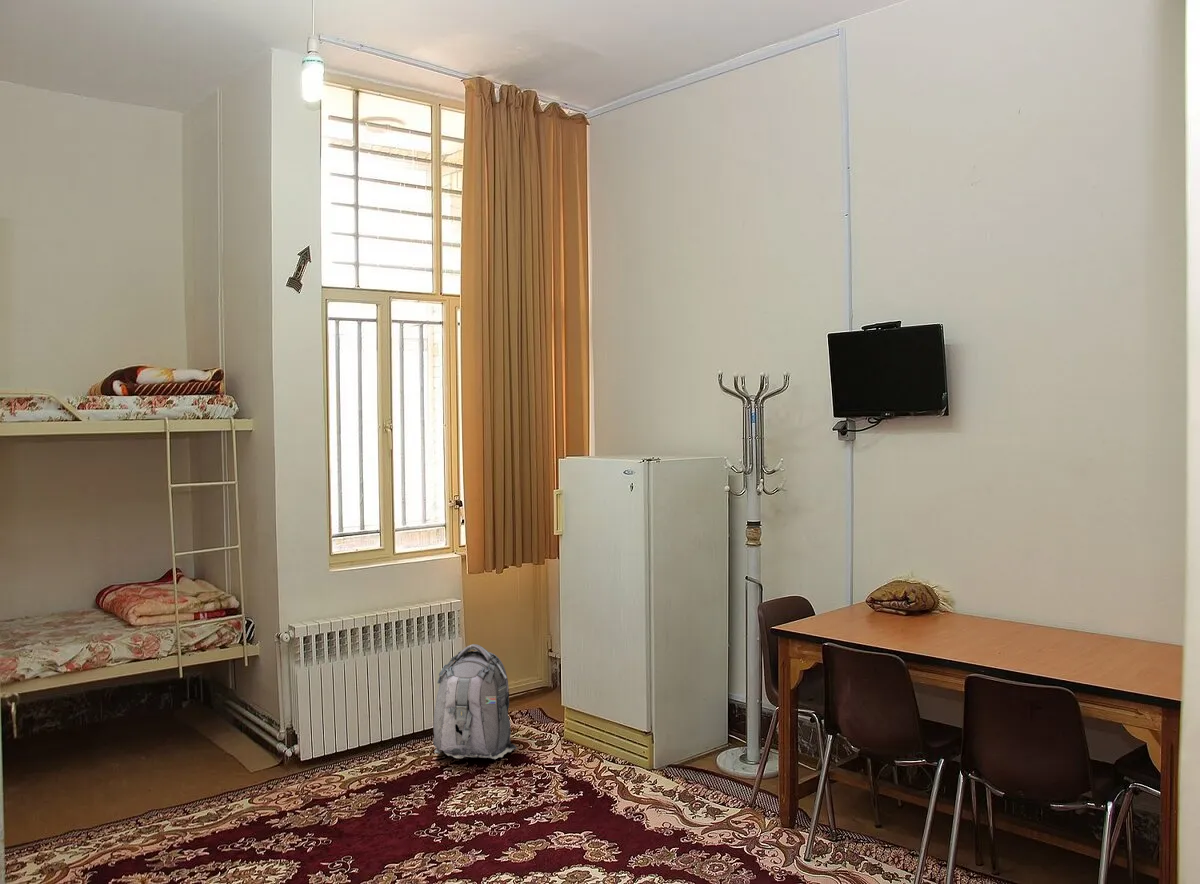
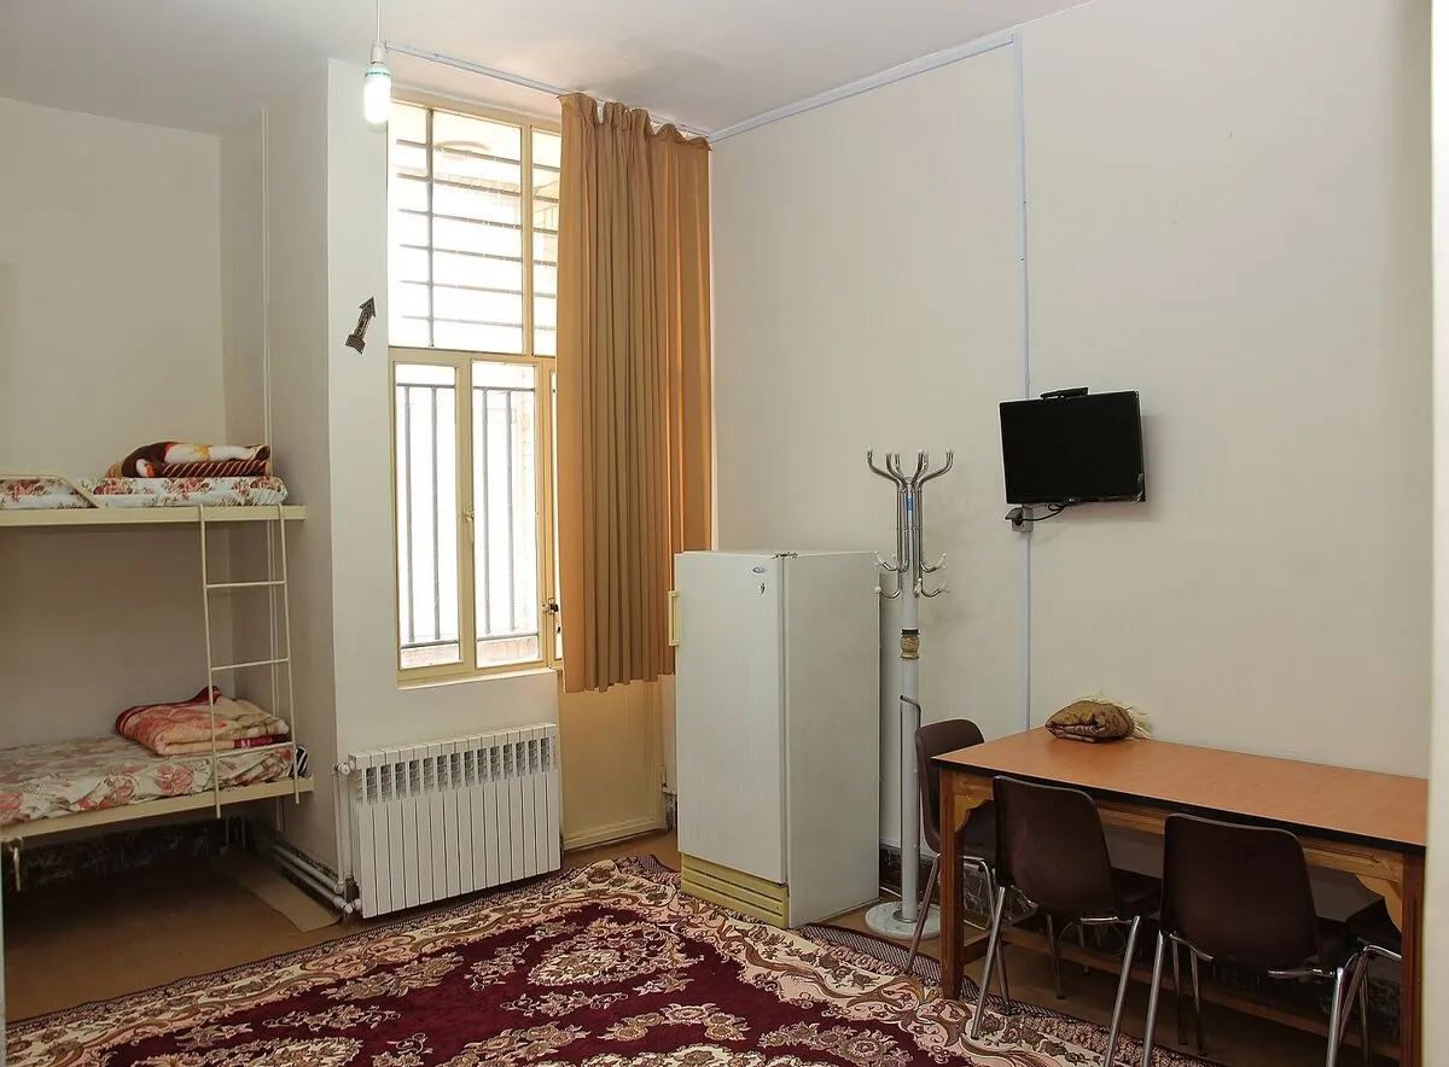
- backpack [432,643,518,761]
